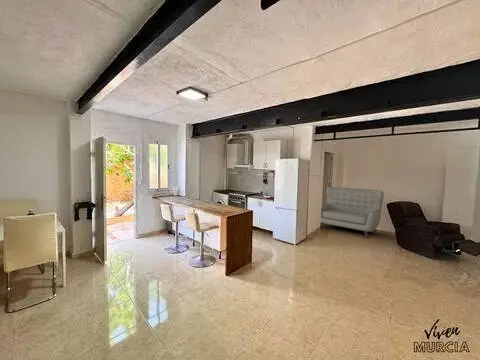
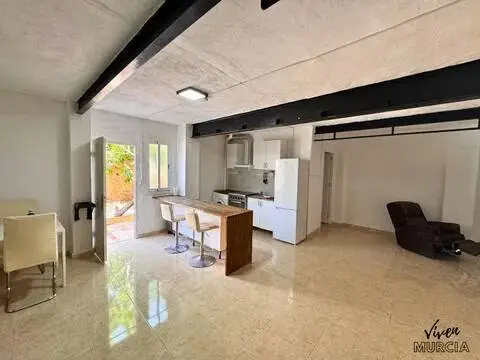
- sofa [319,186,385,239]
